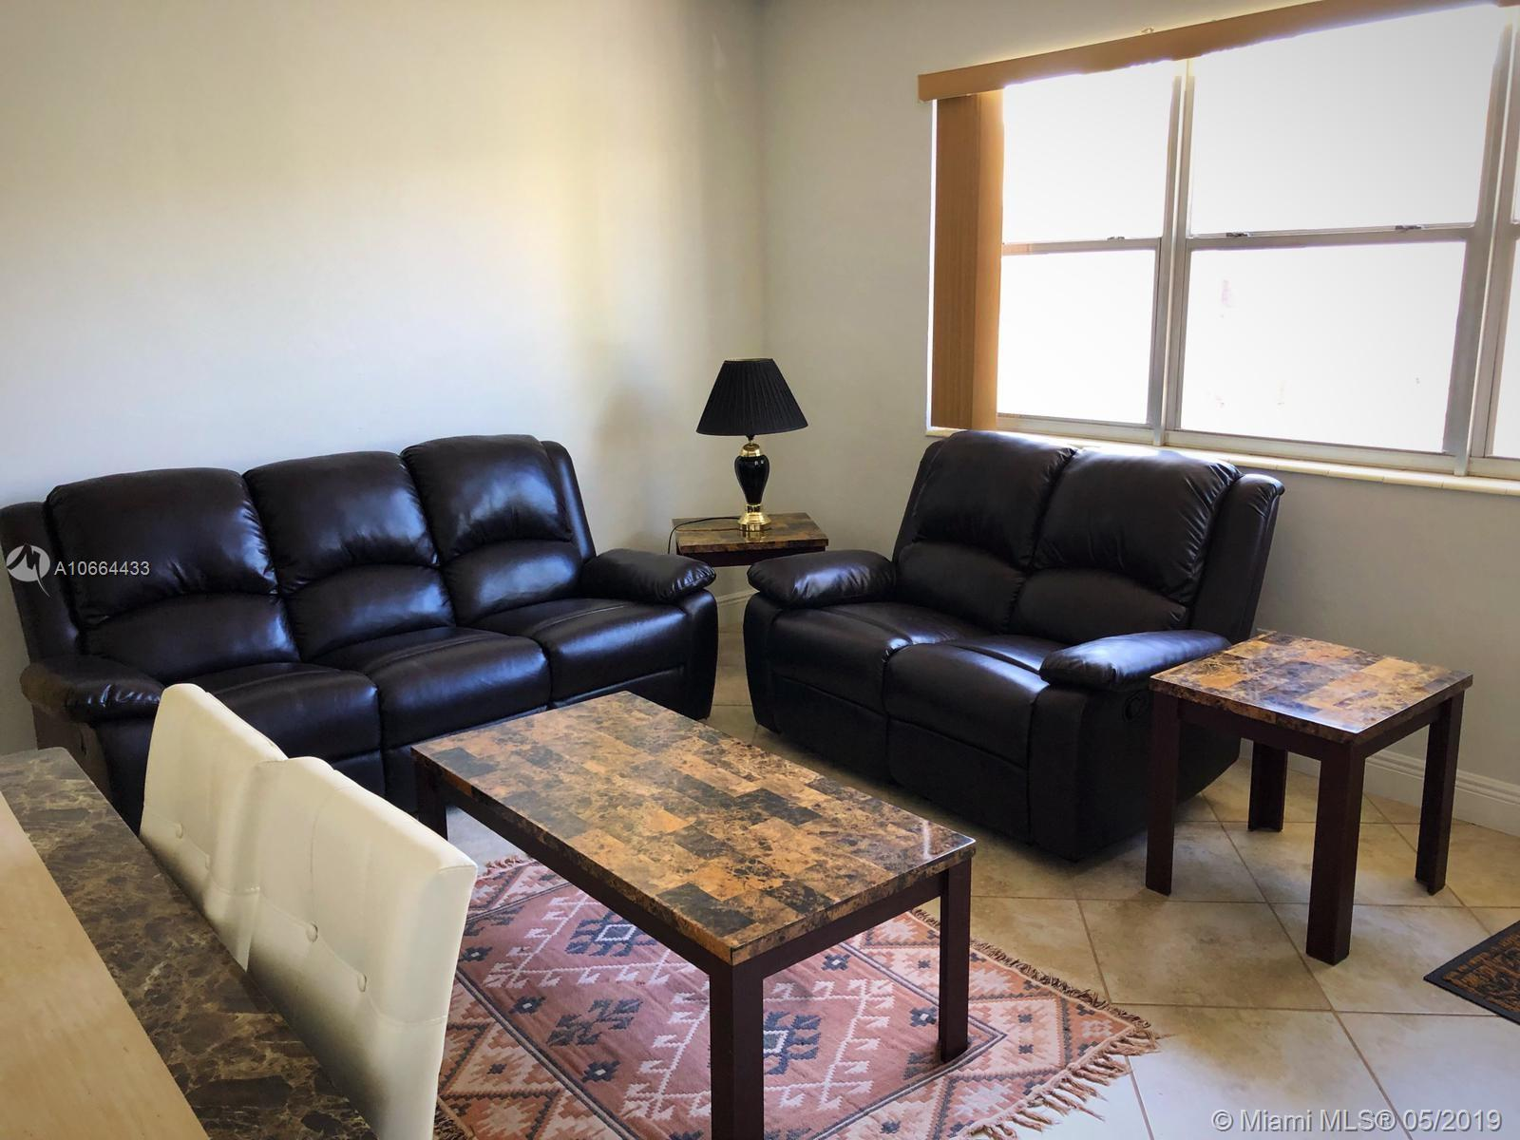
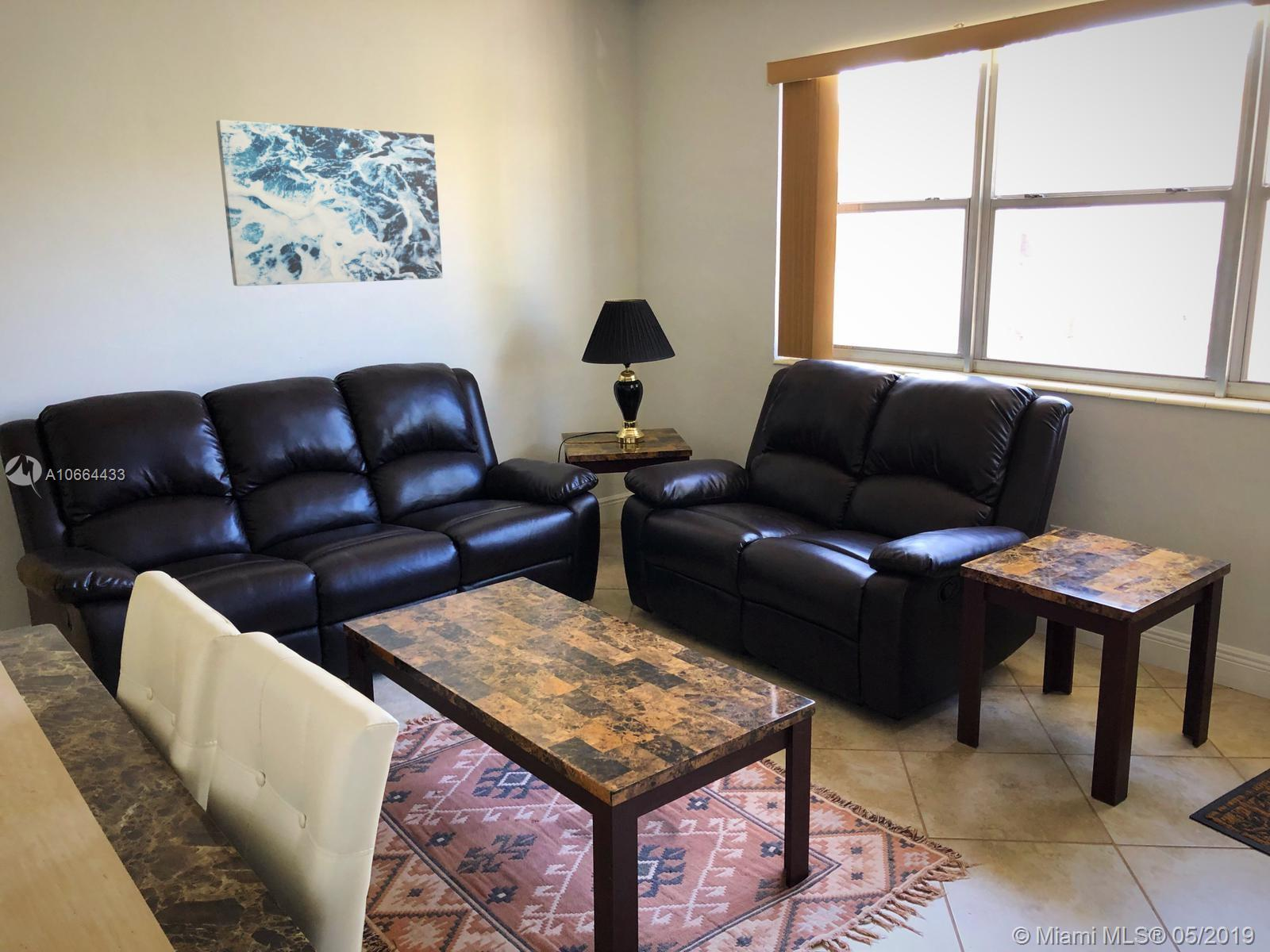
+ wall art [215,119,443,286]
